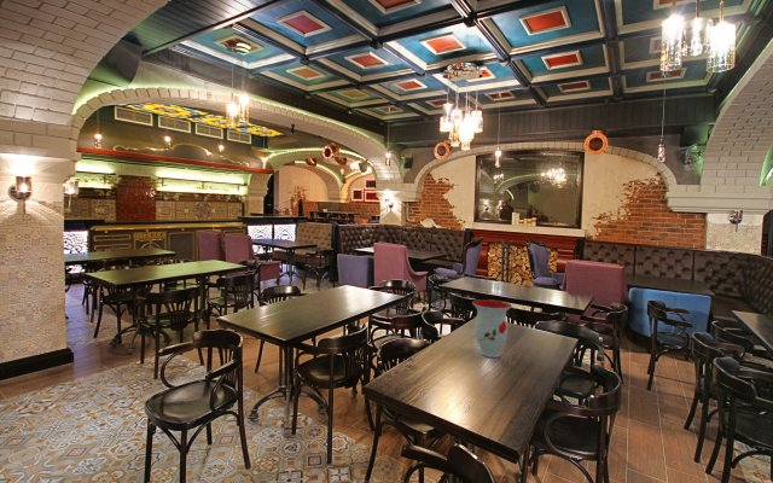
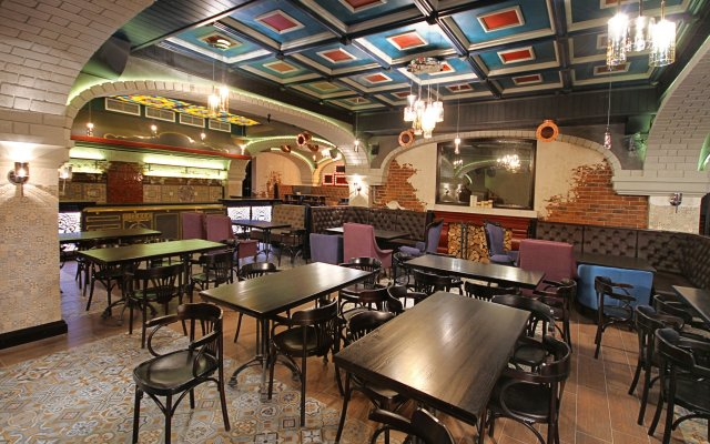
- vase [471,298,513,359]
